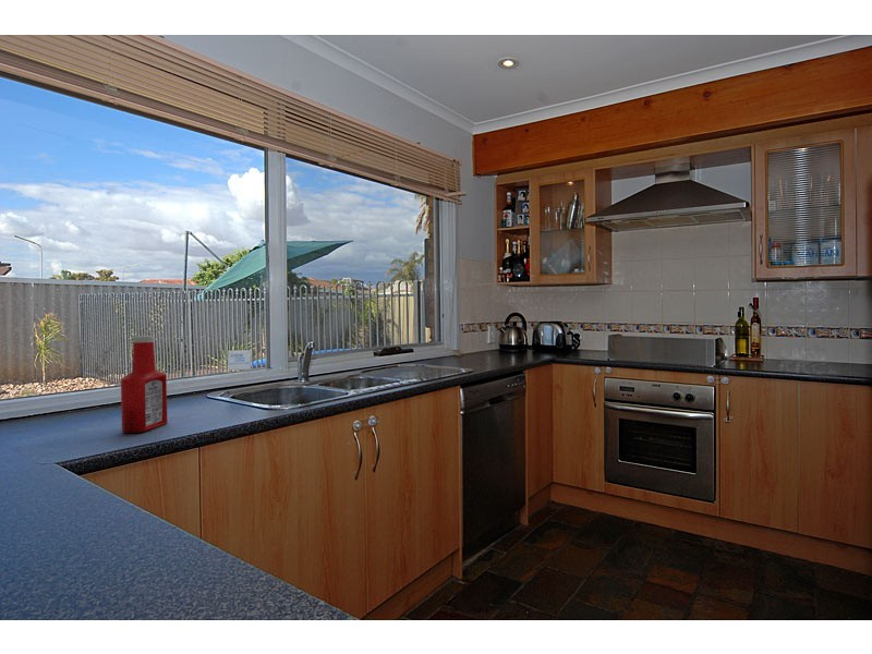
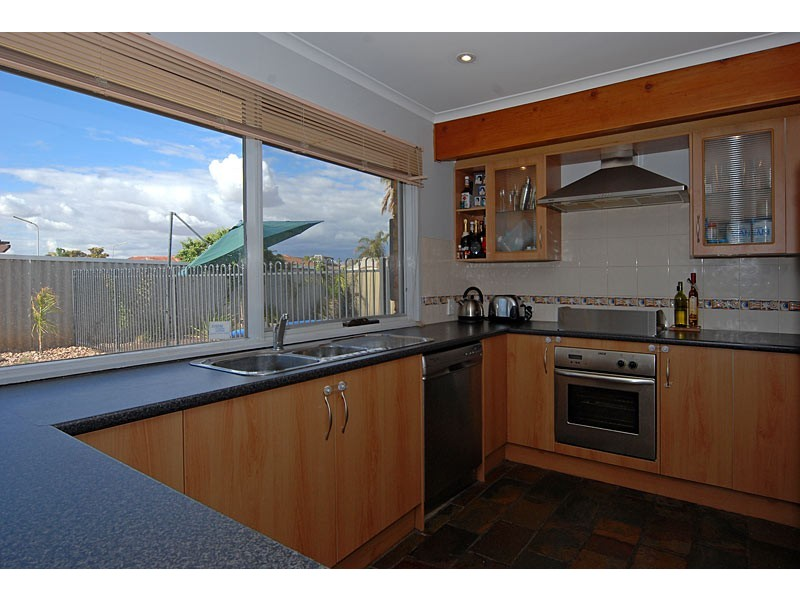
- soap bottle [120,335,168,434]
